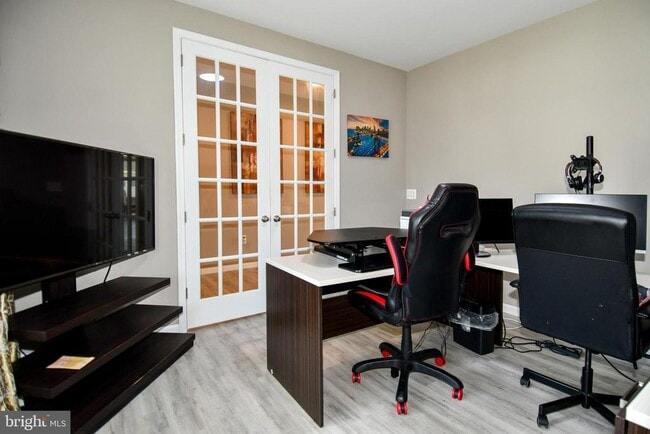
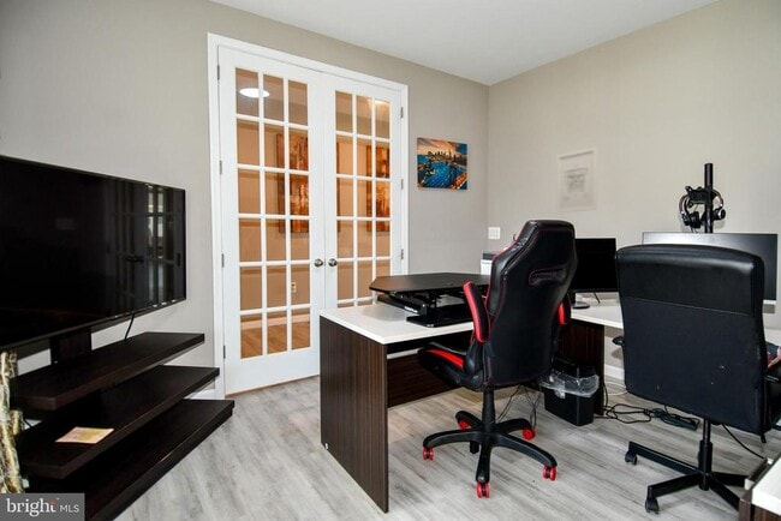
+ wall art [555,145,598,215]
